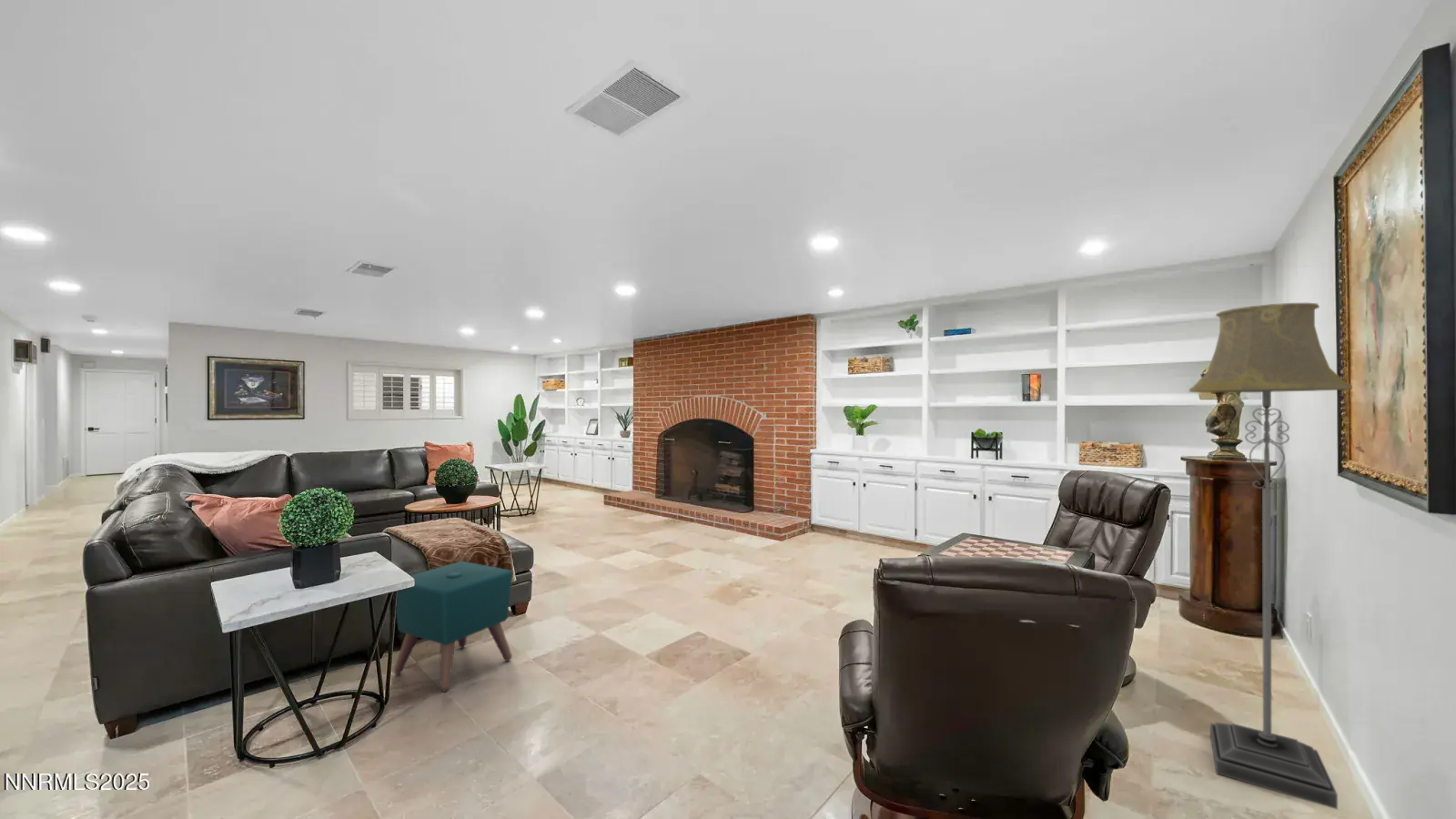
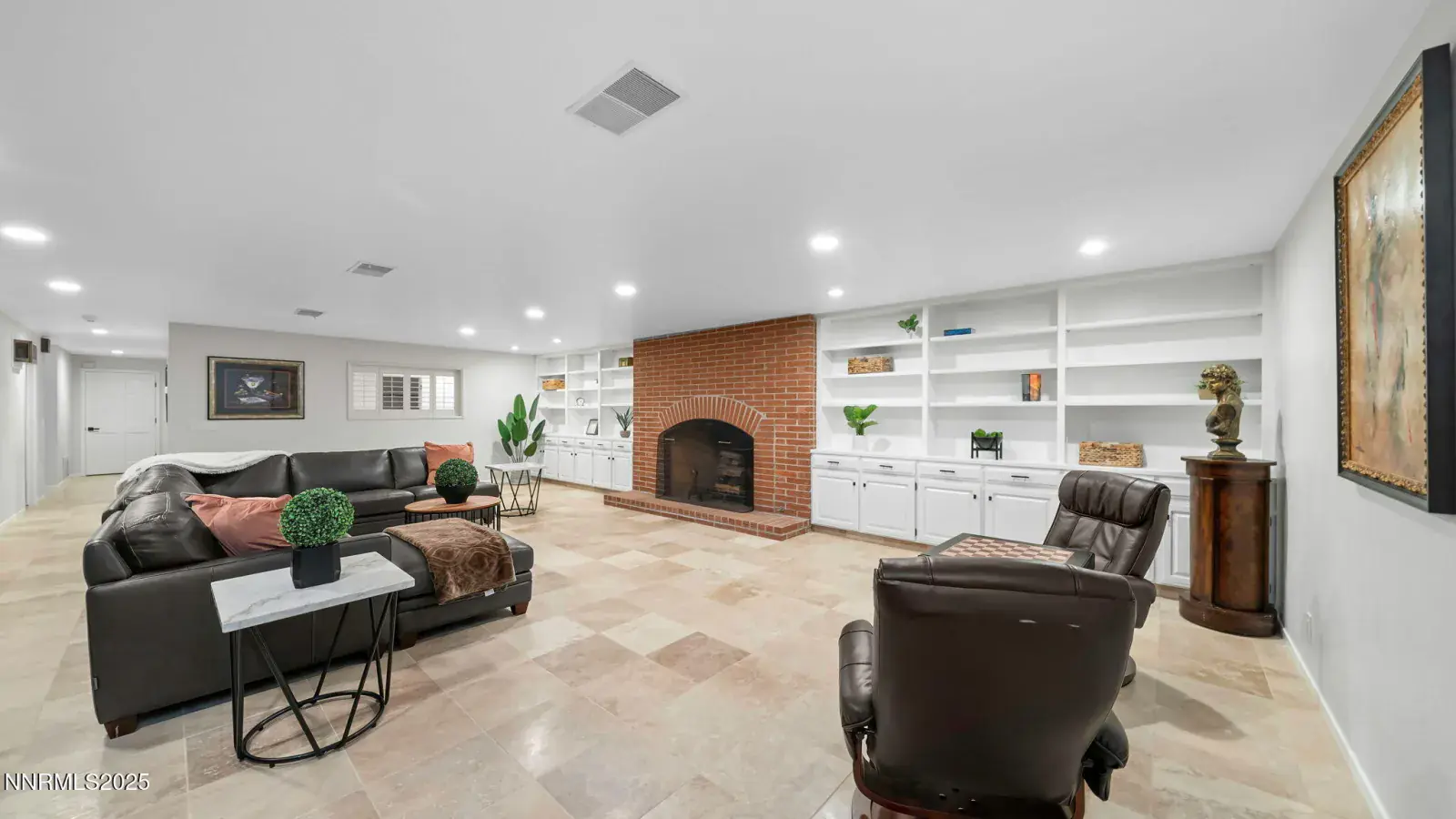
- ottoman [393,561,513,693]
- floor lamp [1188,302,1353,810]
